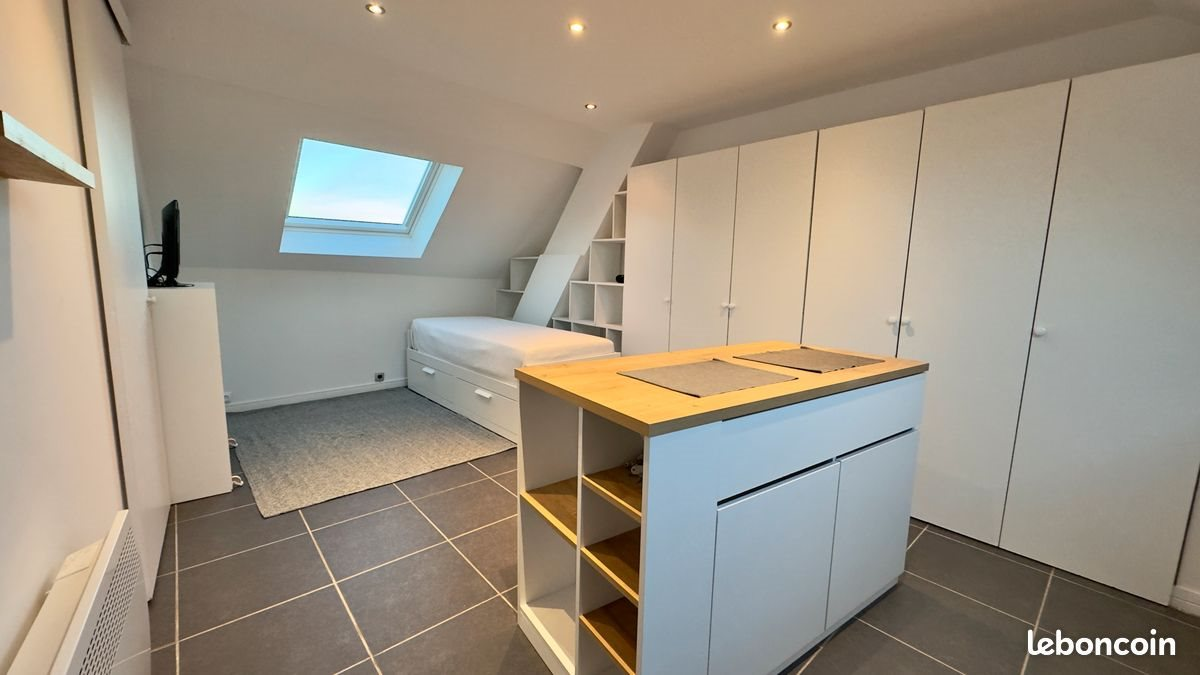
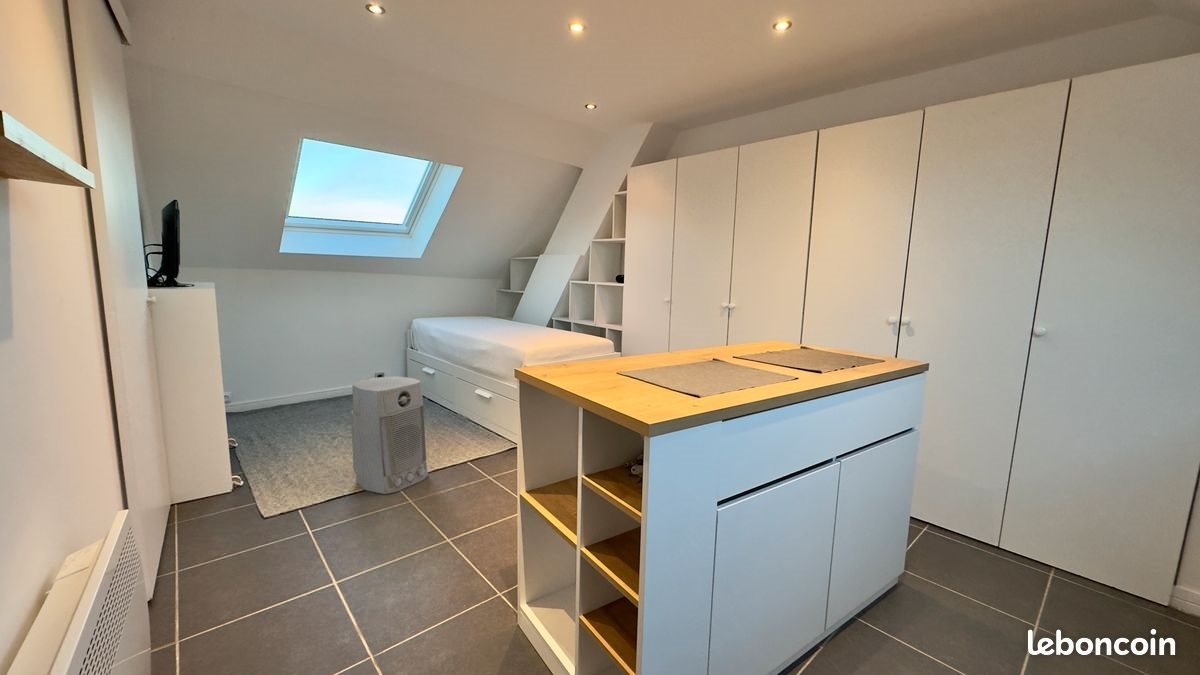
+ air purifier [350,375,429,495]
